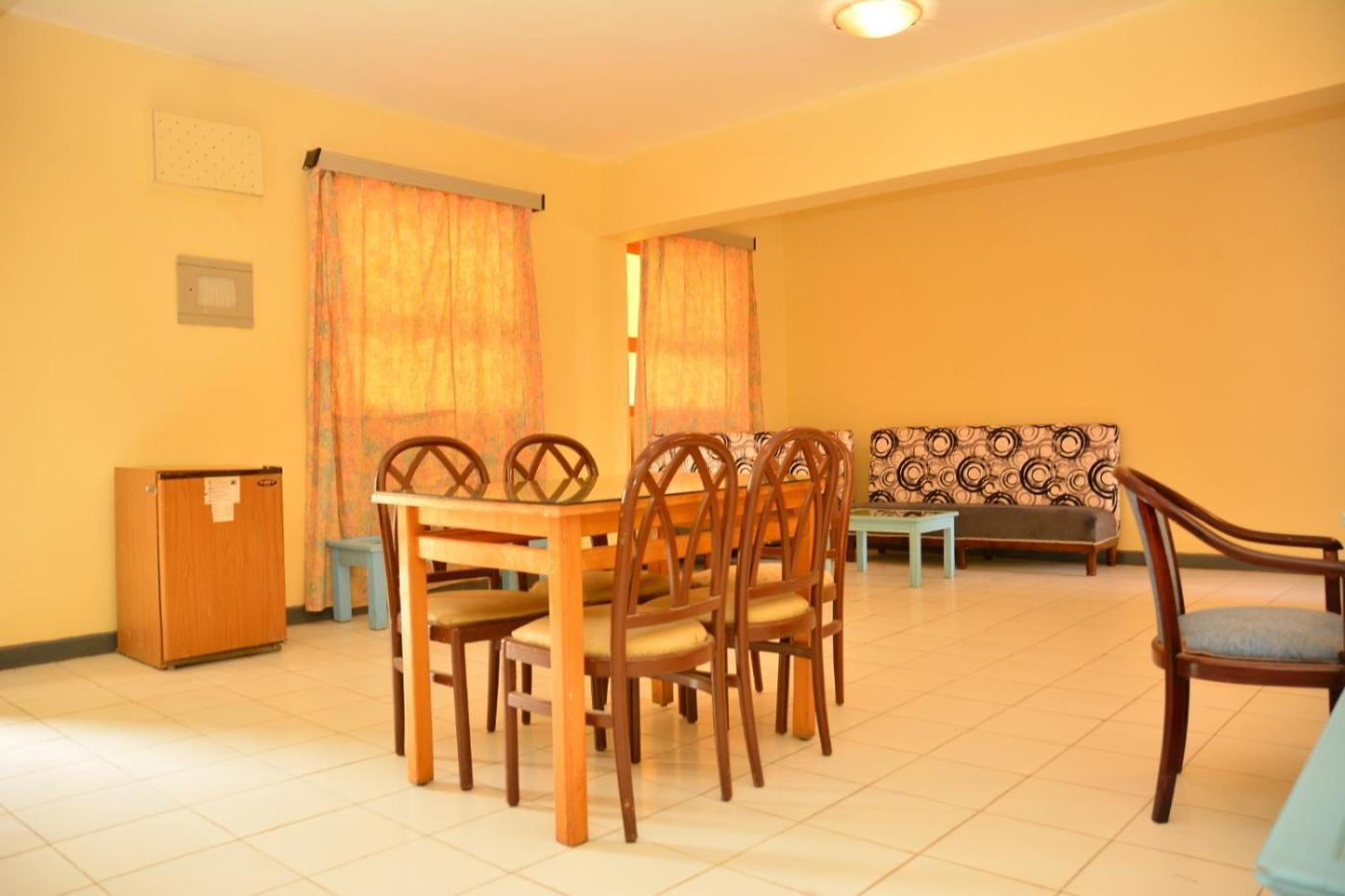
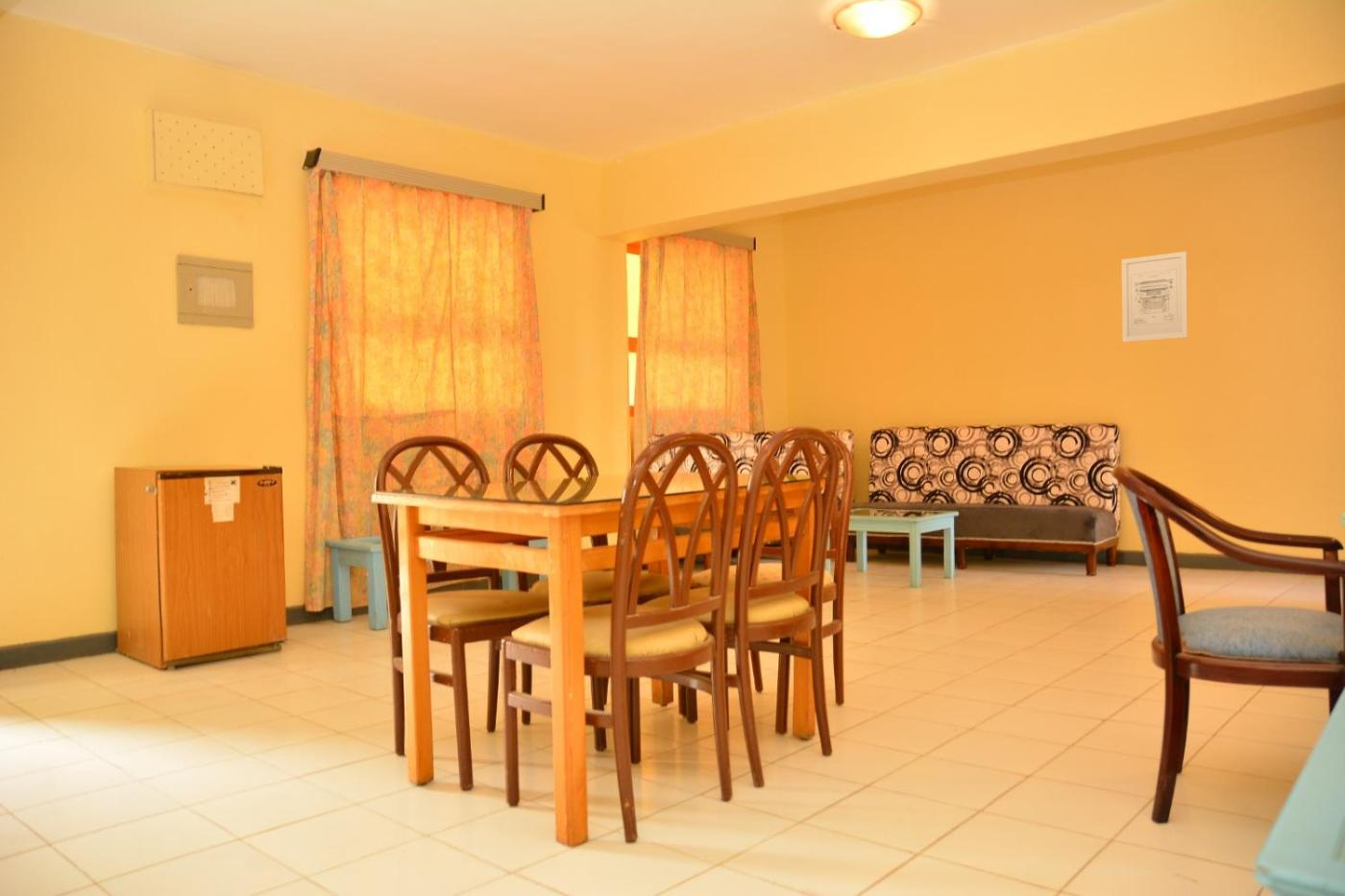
+ wall art [1121,251,1188,343]
